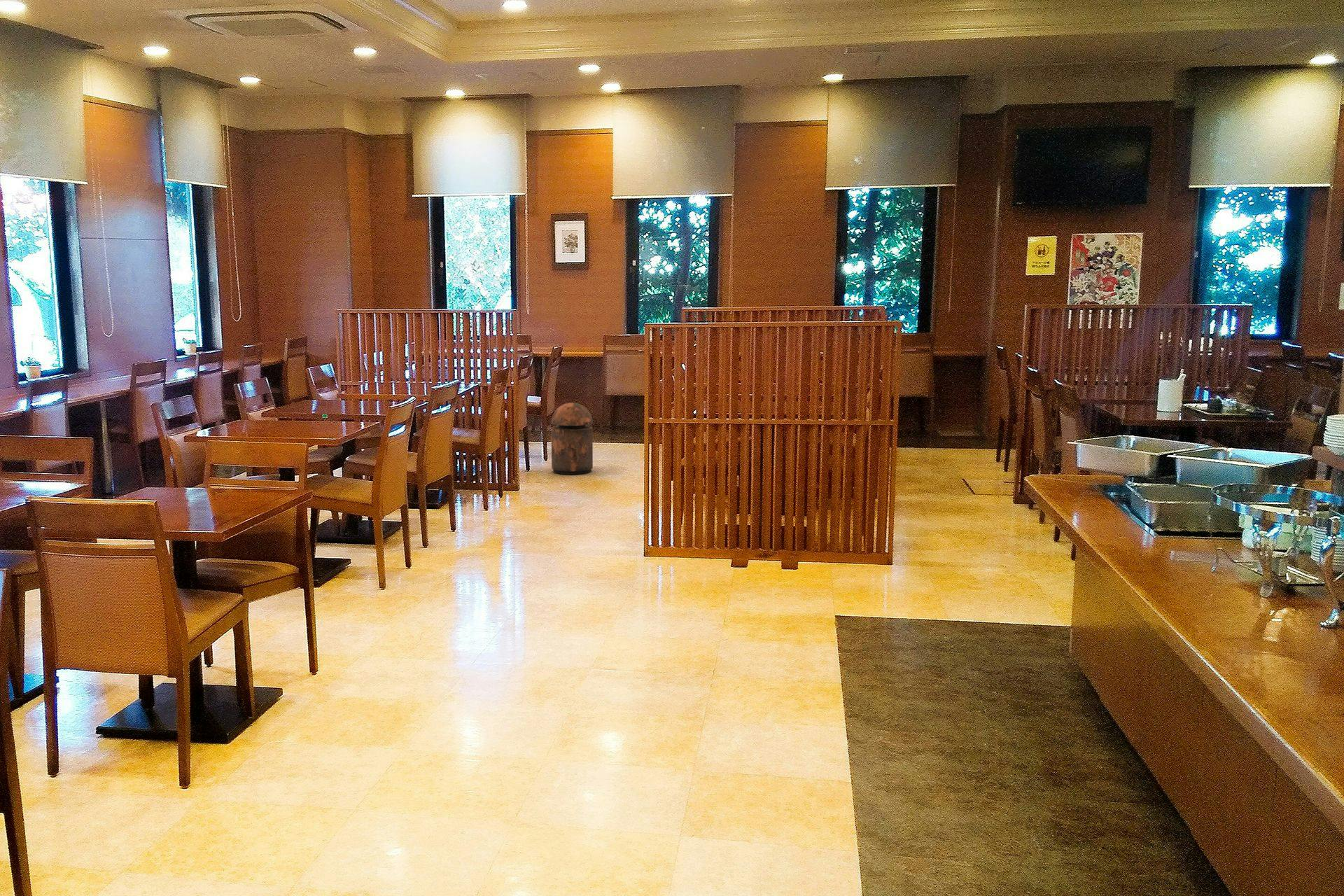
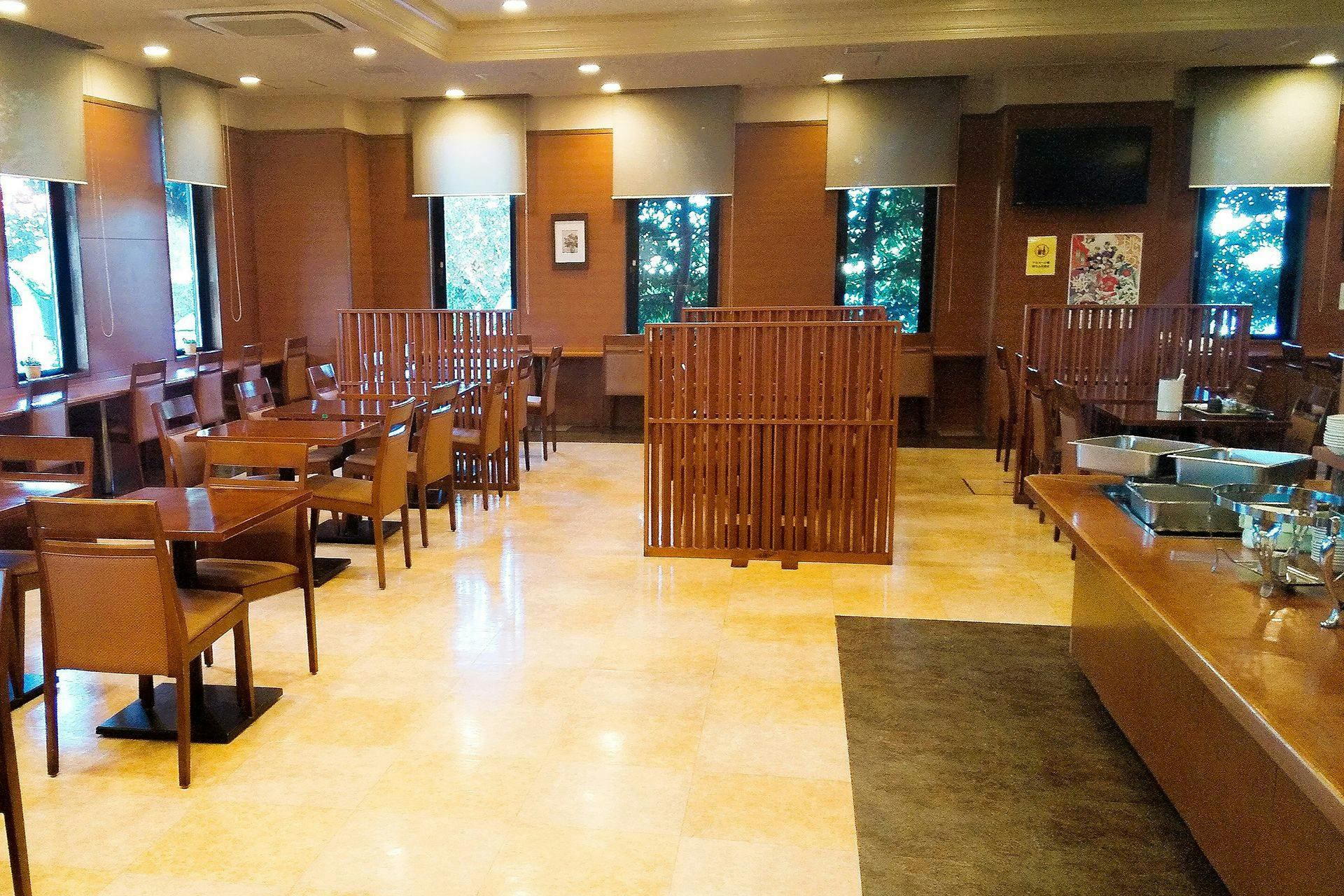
- trash can [551,402,594,475]
